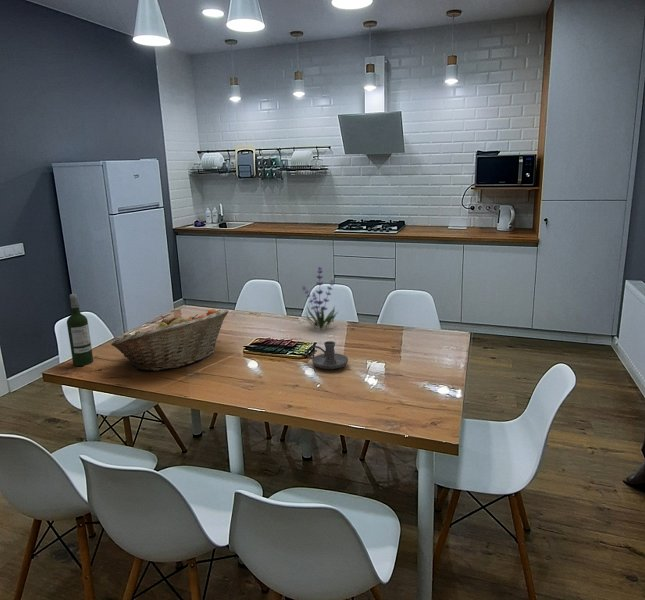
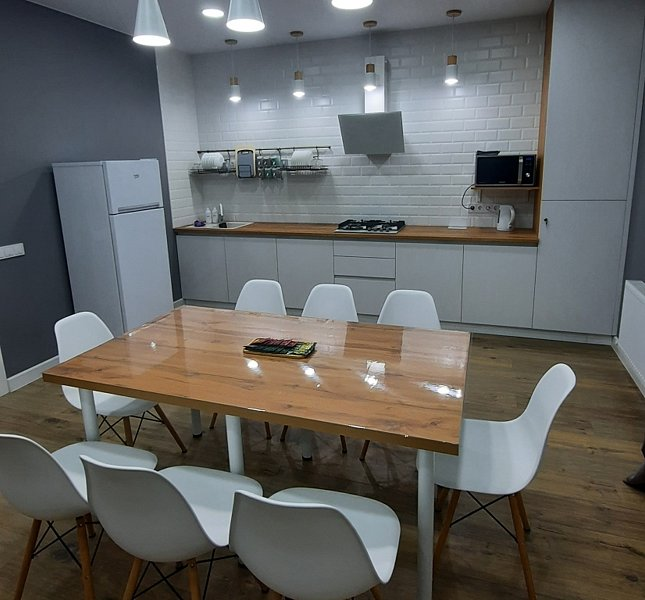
- plant [301,266,339,330]
- candle holder [305,340,349,370]
- fruit basket [110,308,230,372]
- wine bottle [66,293,94,367]
